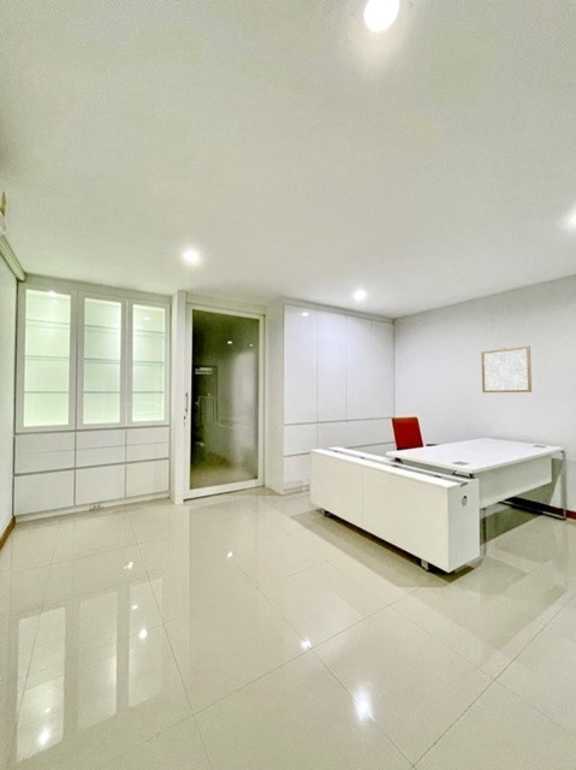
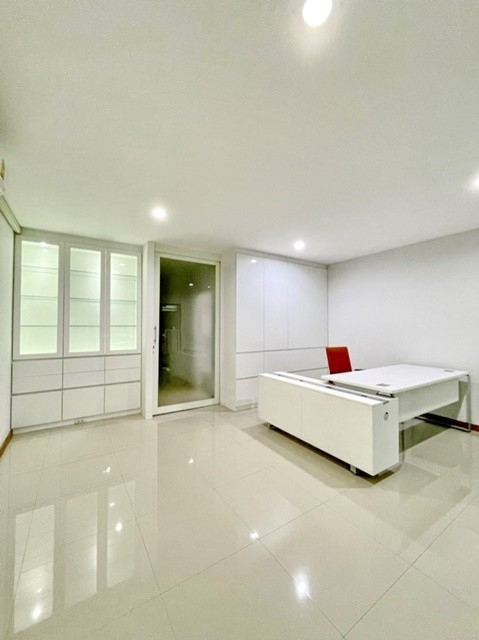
- wall art [480,345,533,393]
